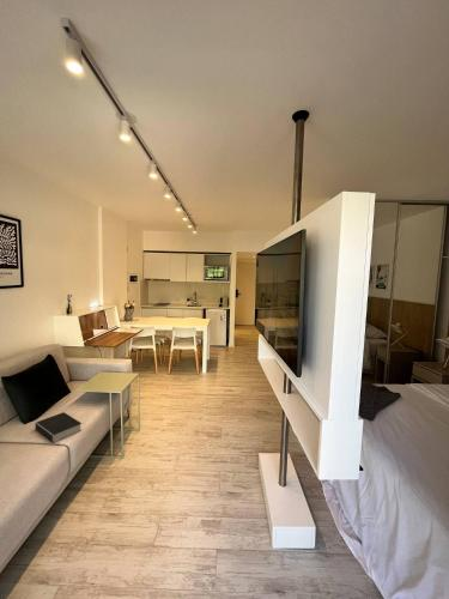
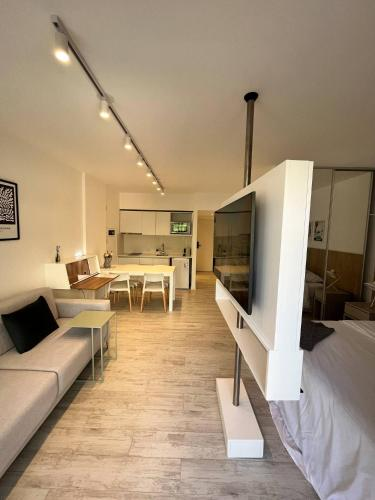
- book [34,411,83,446]
